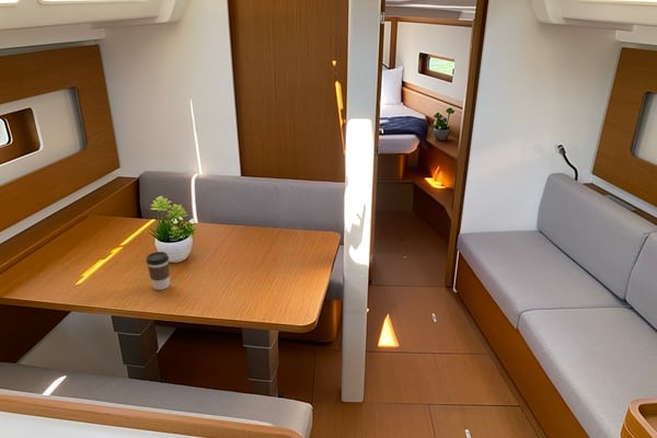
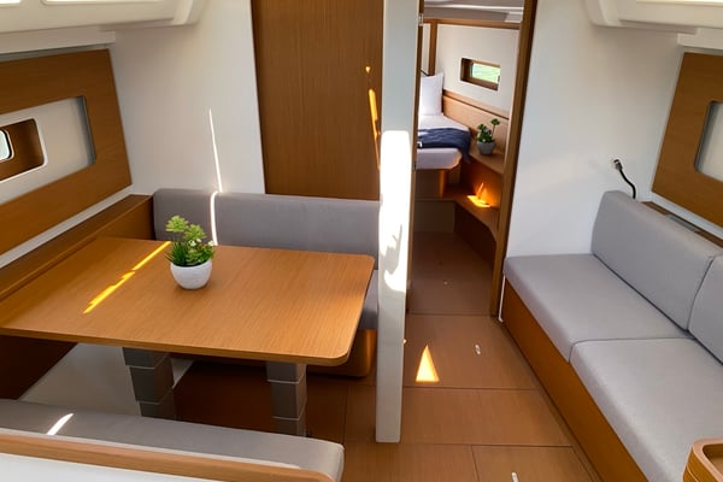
- coffee cup [145,251,171,291]
